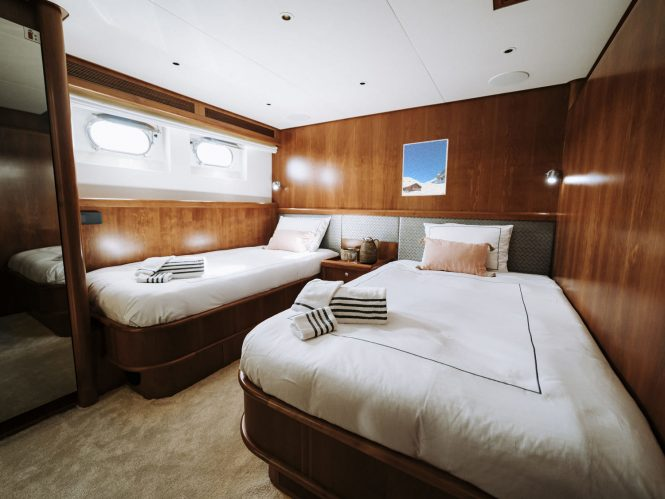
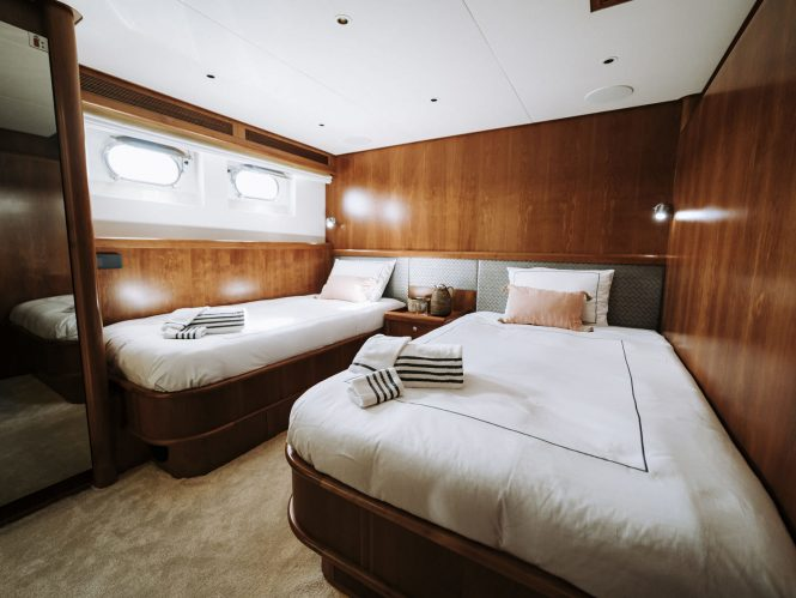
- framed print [401,138,449,197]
